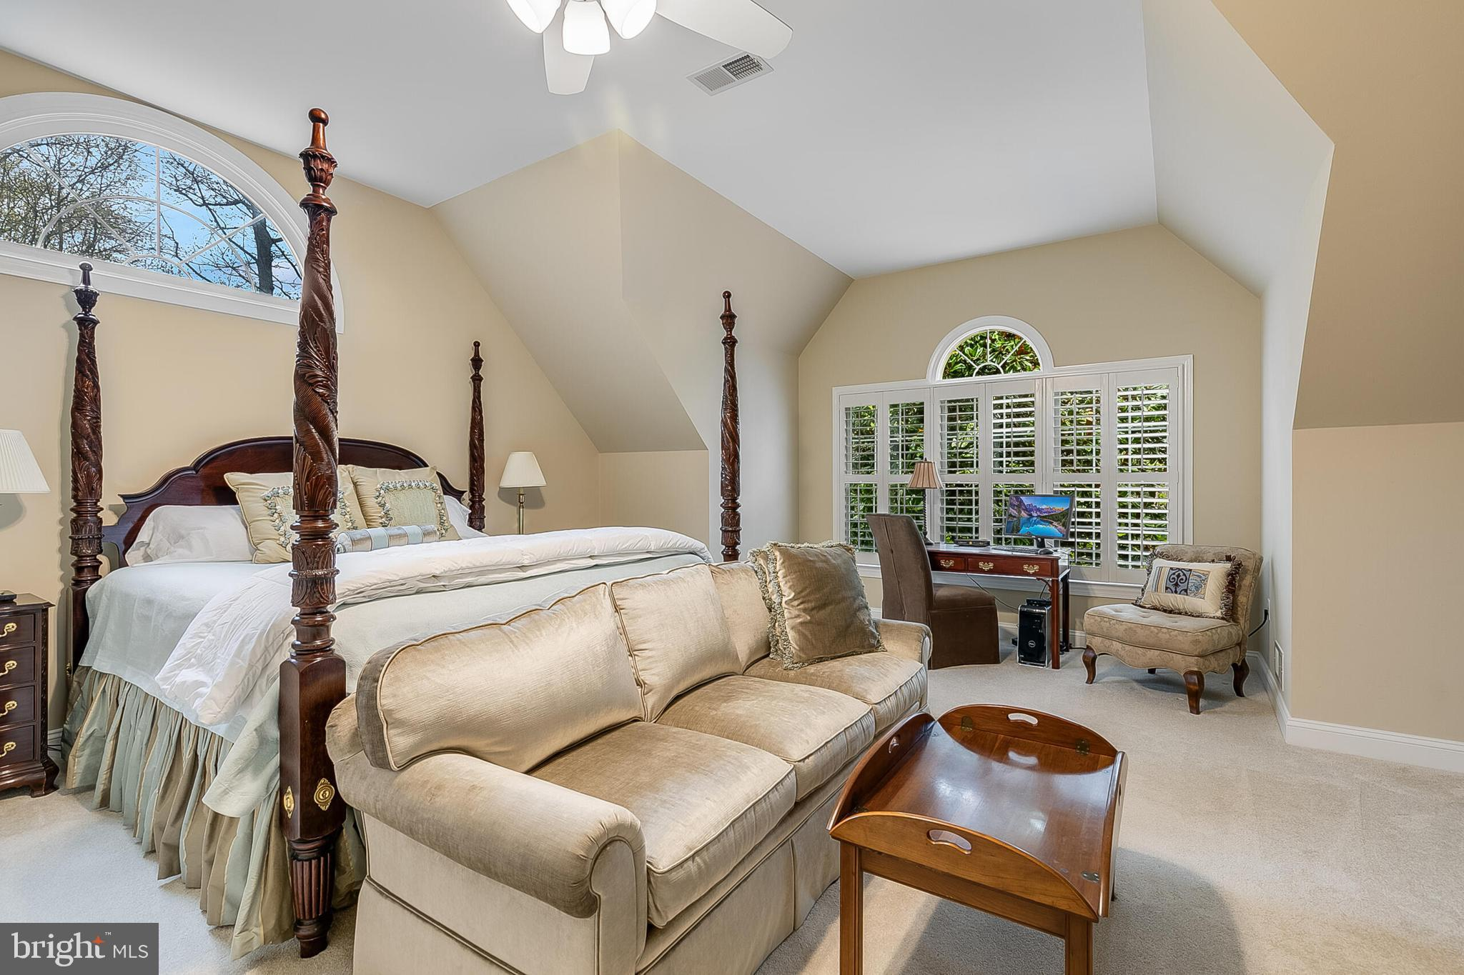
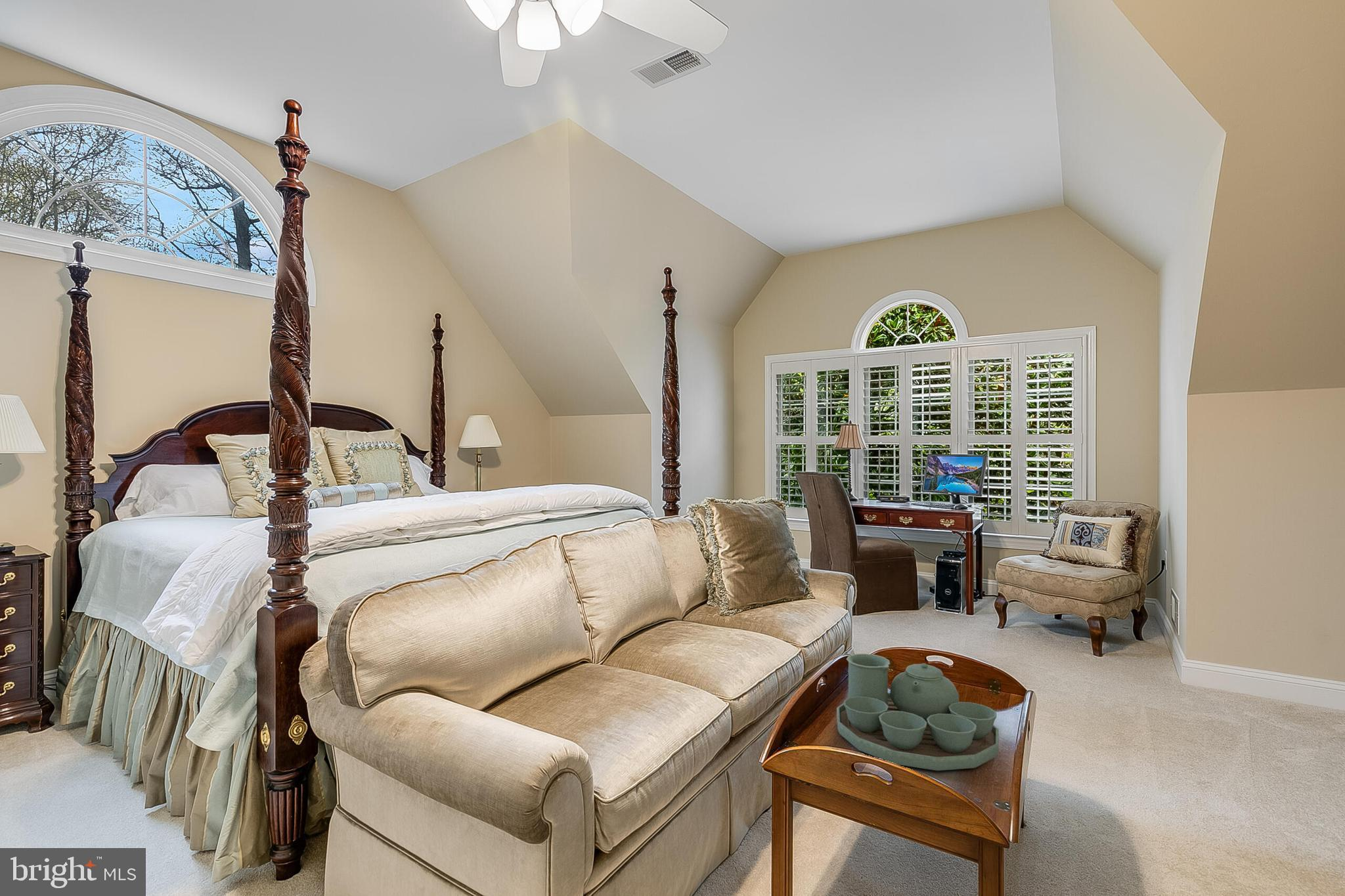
+ tea set [836,653,1000,771]
